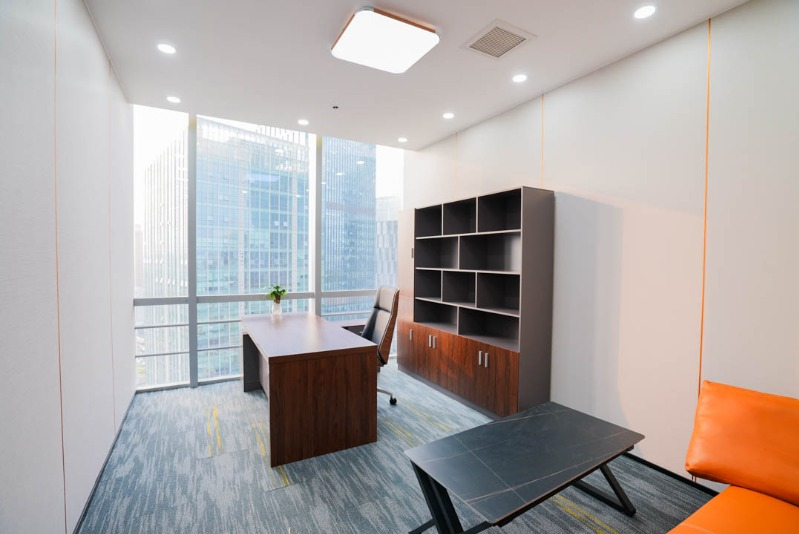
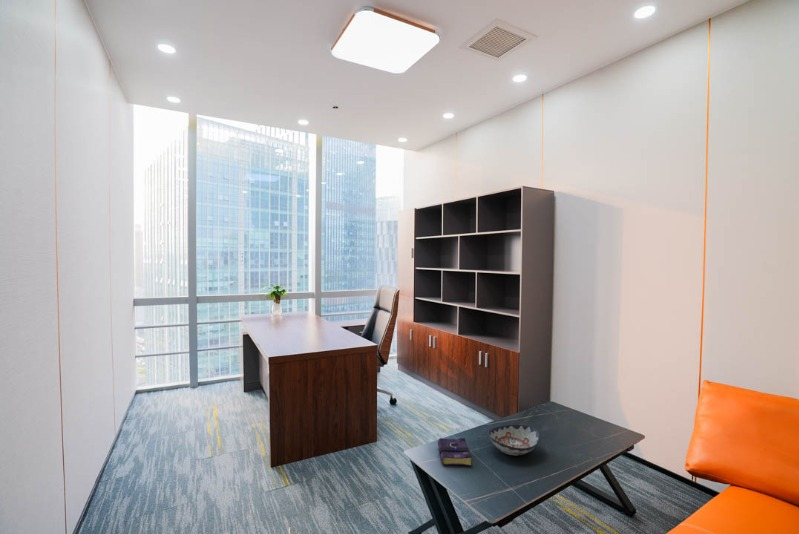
+ decorative bowl [486,423,542,456]
+ book [437,437,472,467]
